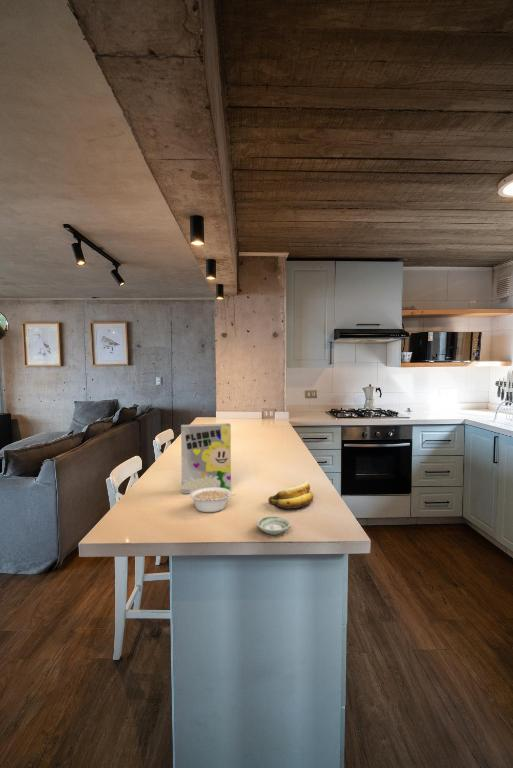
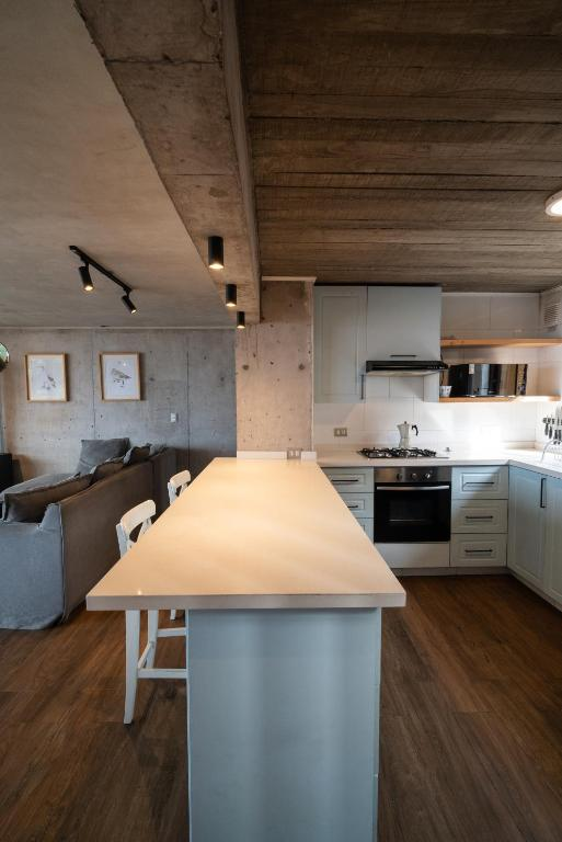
- banana [268,480,314,510]
- saucer [256,515,291,536]
- legume [189,487,237,513]
- cereal box [180,422,232,495]
